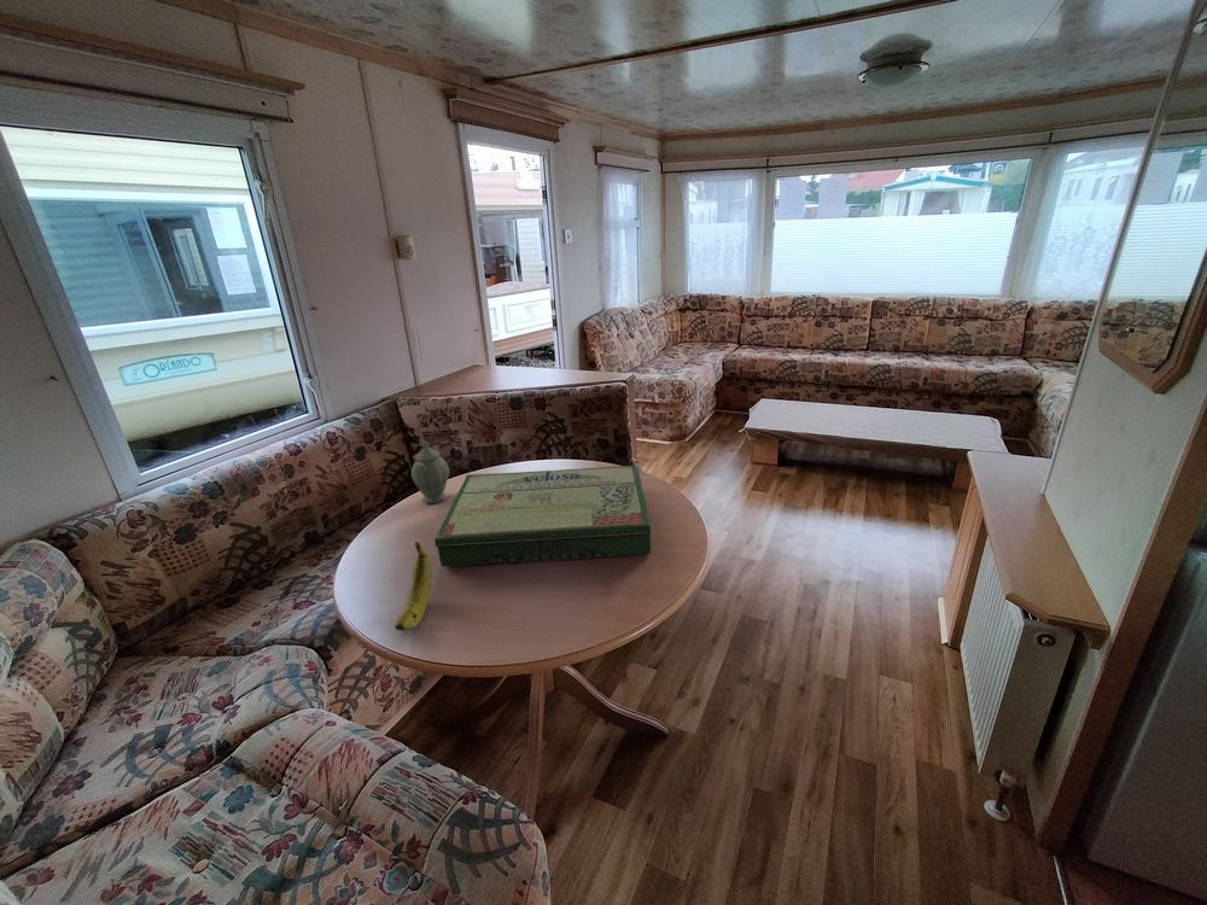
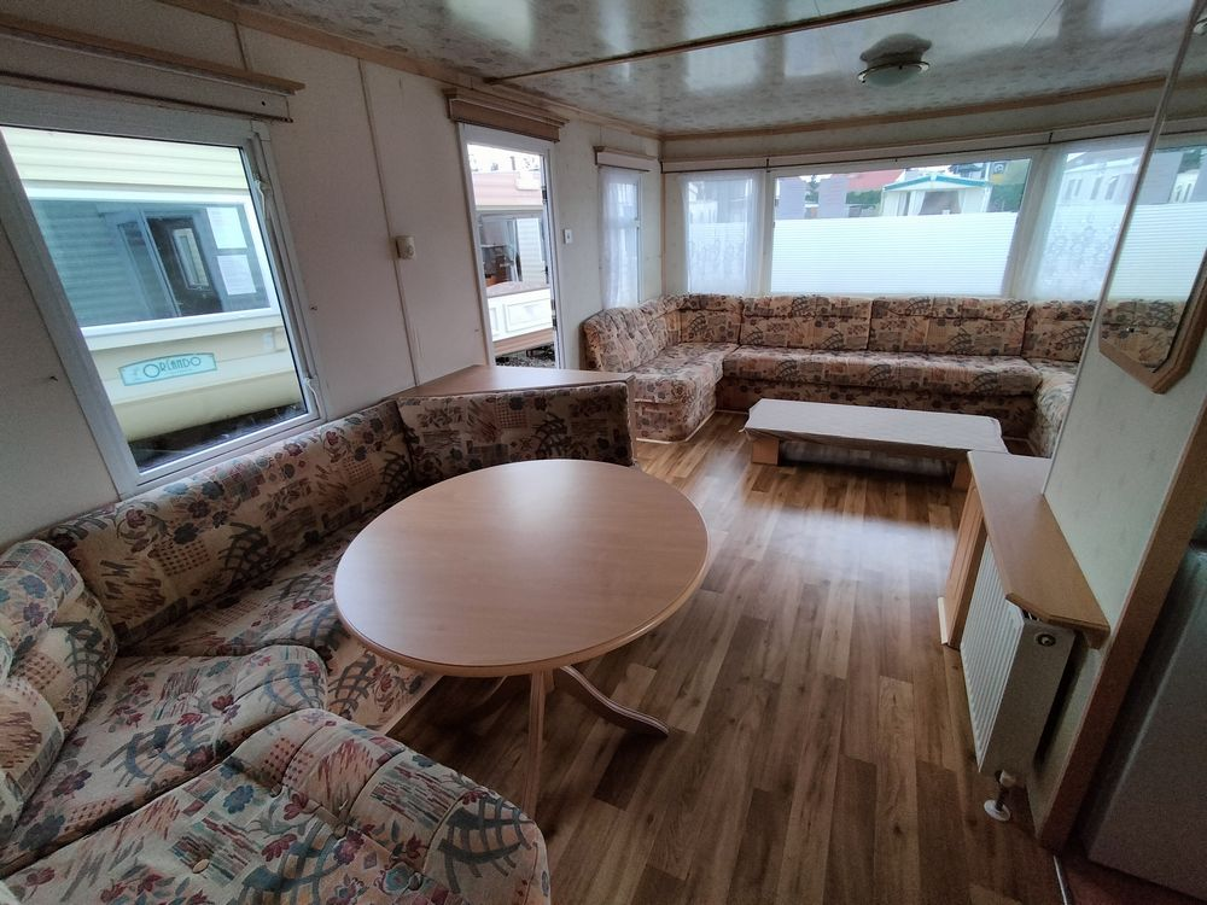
- chinaware [410,439,450,504]
- board game [433,465,653,568]
- fruit [393,542,432,632]
